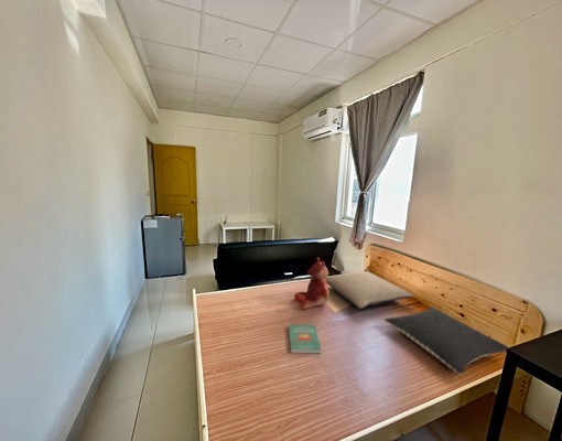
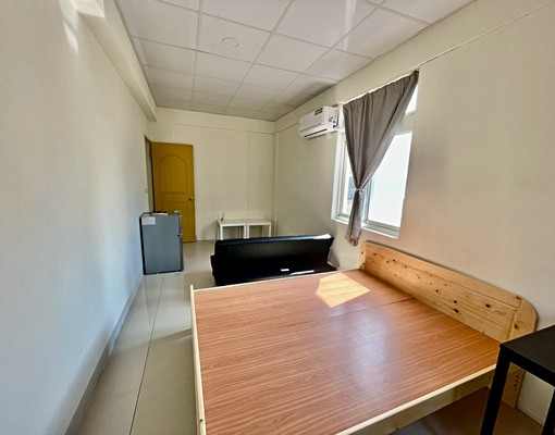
- pillow [325,270,414,310]
- book [288,323,322,354]
- teddy bear [293,256,329,310]
- pillow [383,306,509,375]
